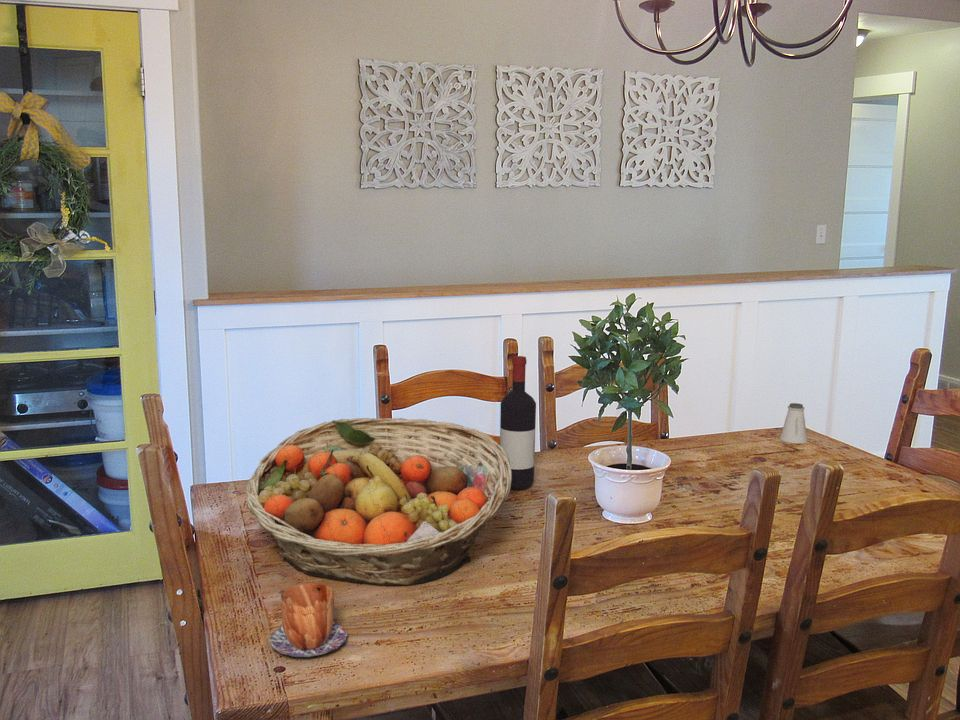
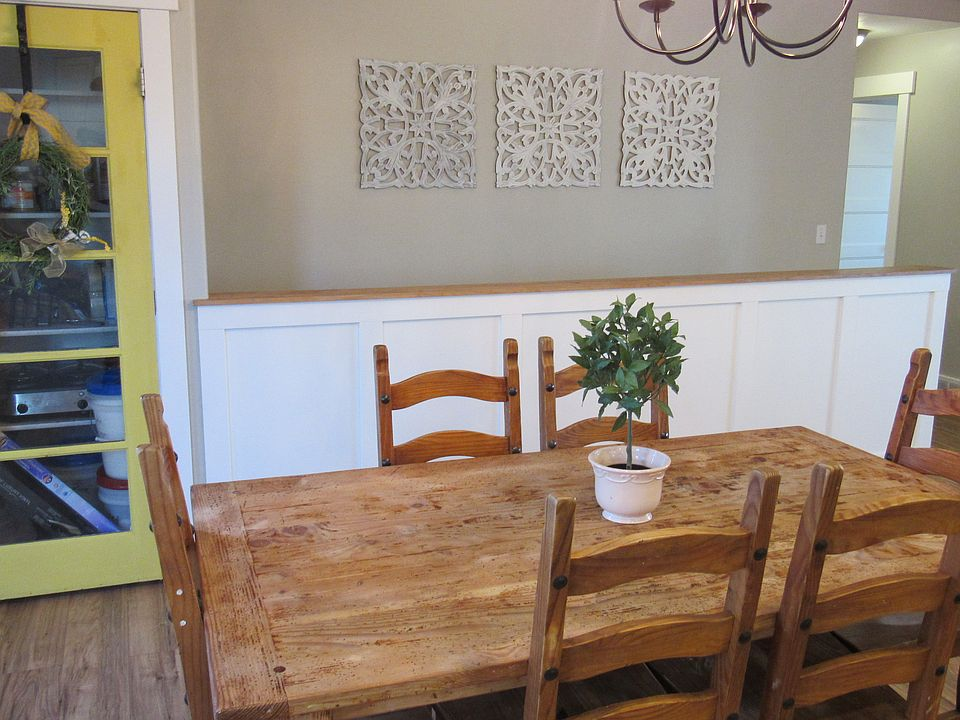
- fruit basket [245,417,512,586]
- wine bottle [499,355,537,491]
- mug [268,582,348,658]
- saltshaker [779,402,808,444]
